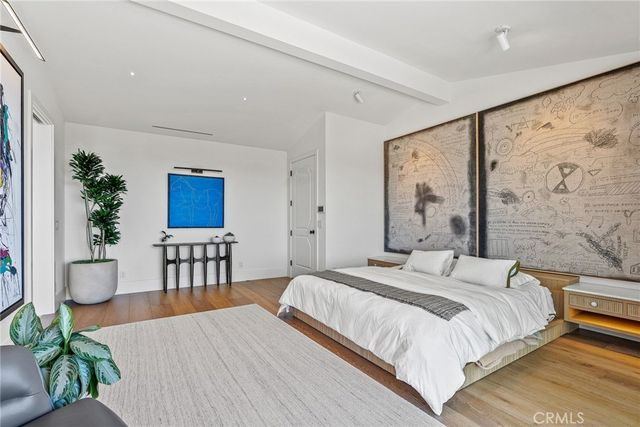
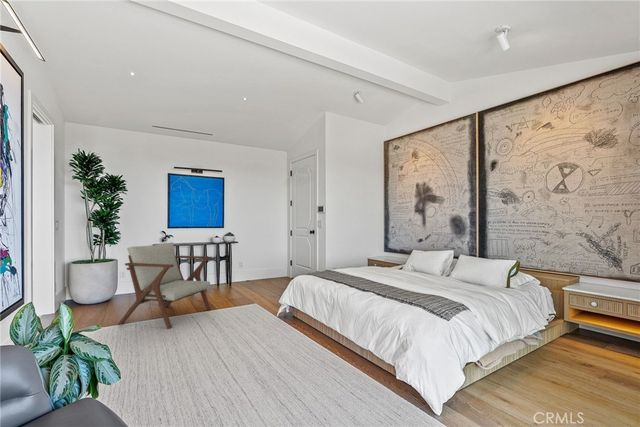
+ lounge chair [117,241,213,330]
